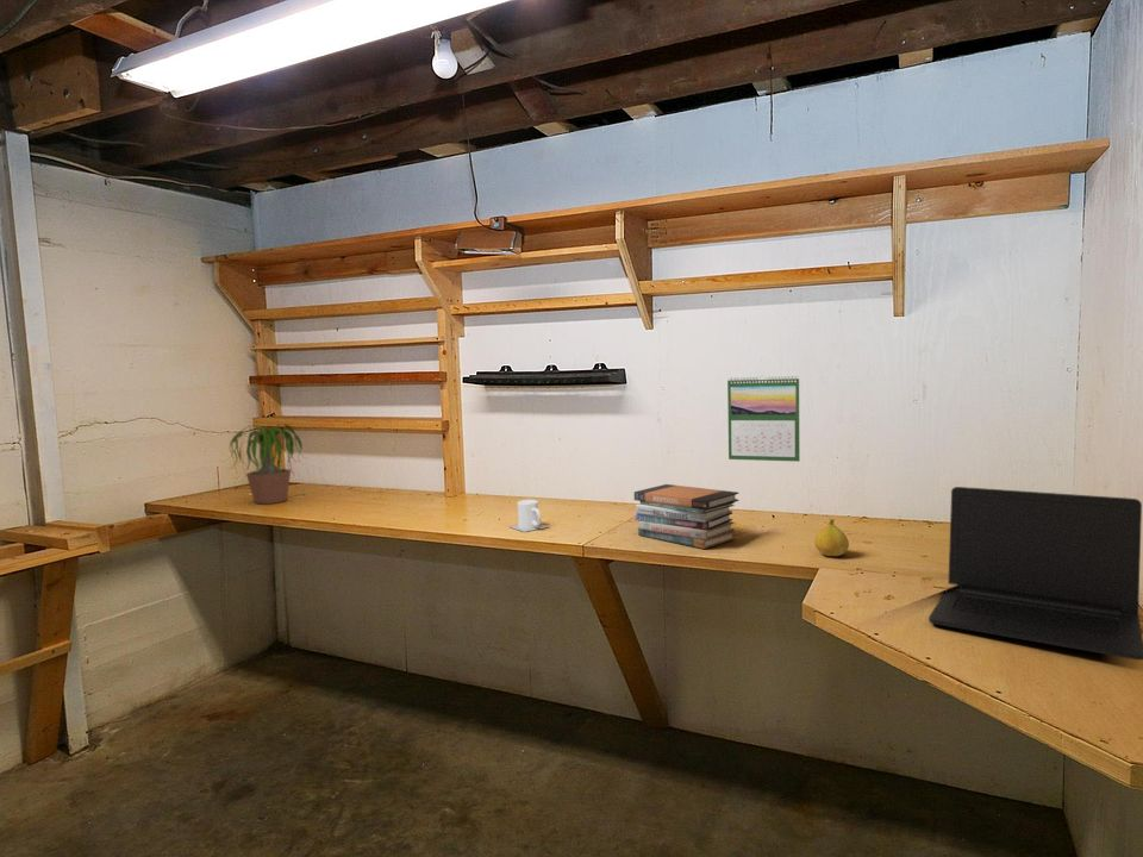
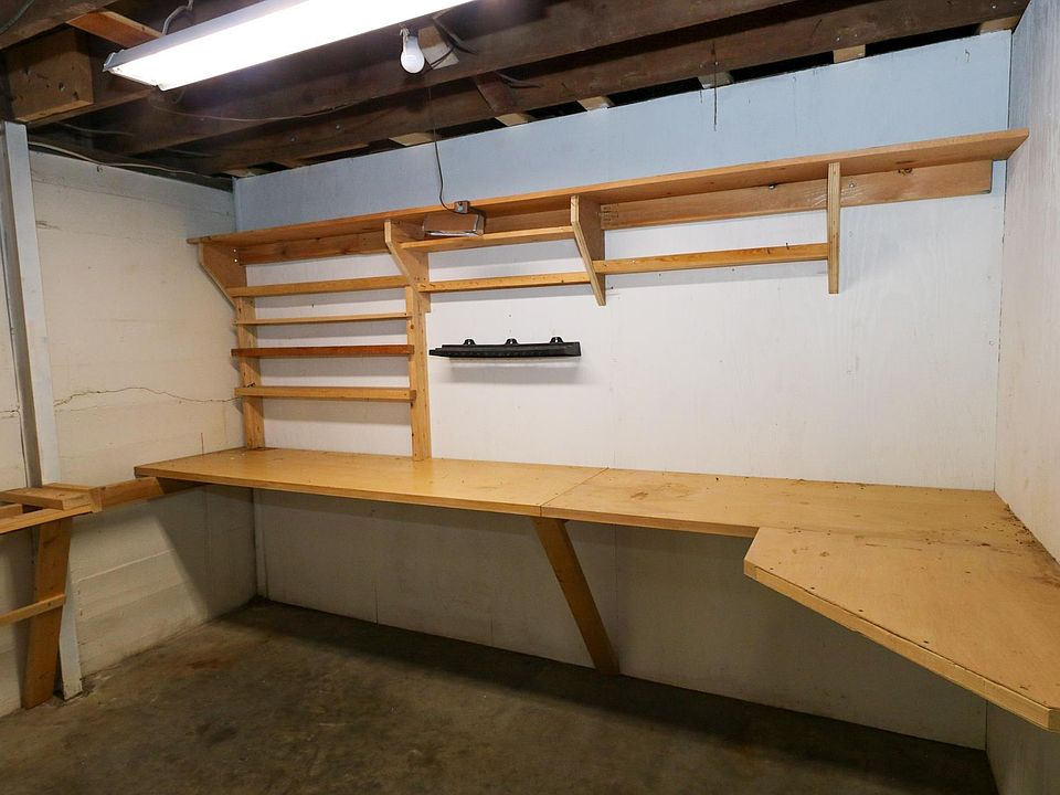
- book stack [633,483,741,550]
- potted plant [220,423,311,505]
- mug [507,499,550,533]
- laptop [927,486,1143,661]
- fruit [813,518,850,557]
- calendar [726,375,801,463]
